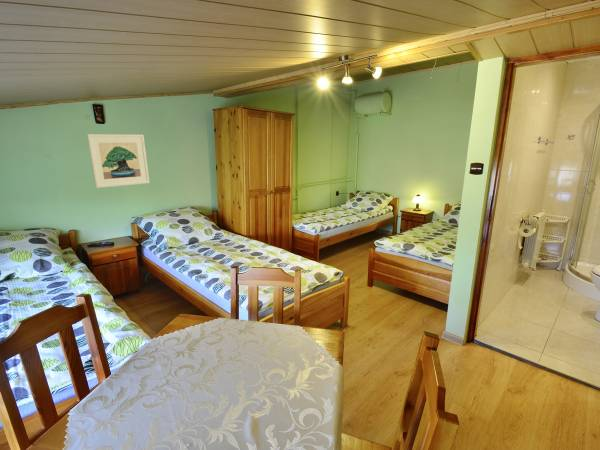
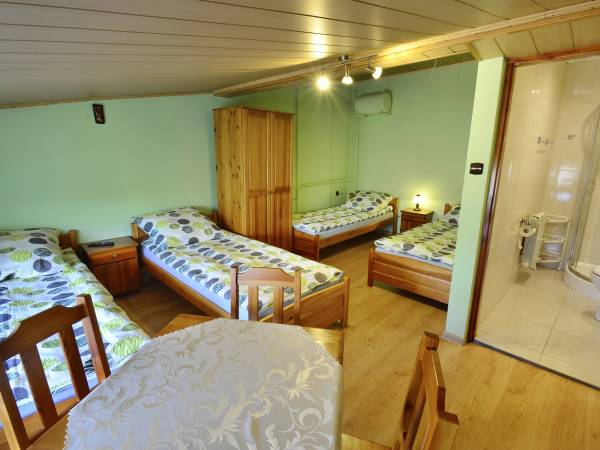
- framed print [86,133,150,189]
